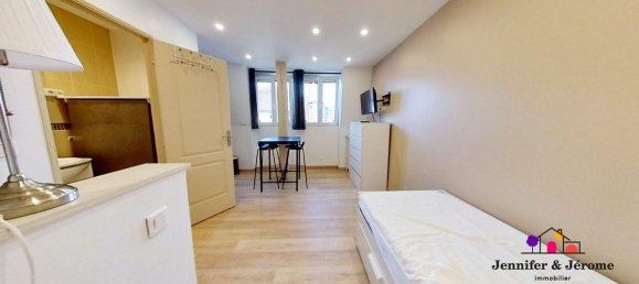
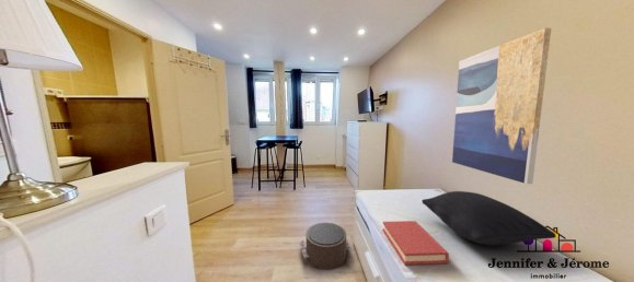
+ pouf [298,222,353,271]
+ pillow [420,190,557,246]
+ wall art [451,27,552,185]
+ hardback book [381,220,450,266]
